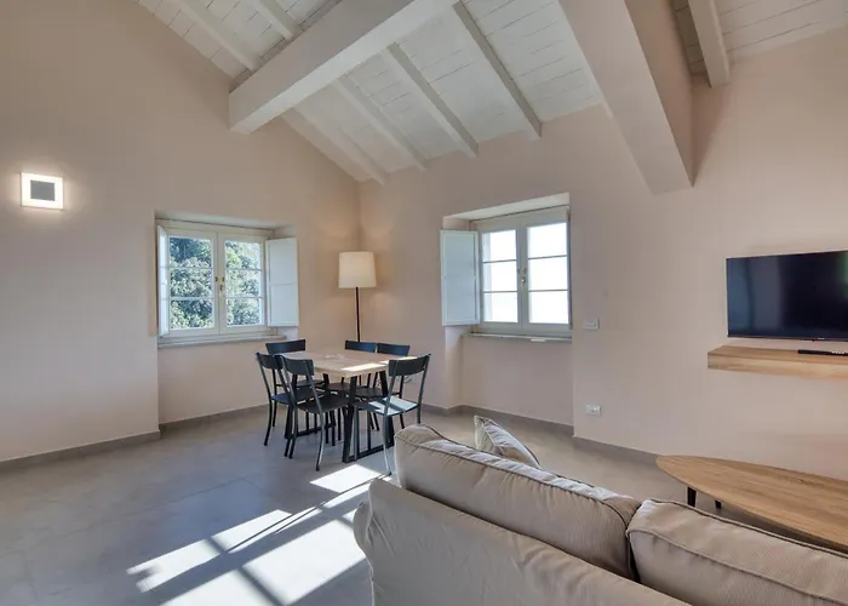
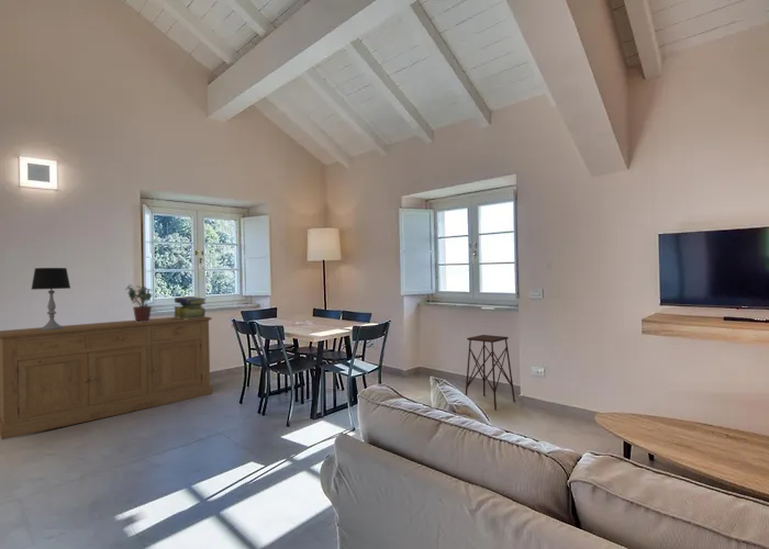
+ side table [465,334,516,411]
+ potted plant [124,283,154,323]
+ table lamp [30,267,71,330]
+ stack of books [172,295,208,320]
+ sideboard [0,315,213,441]
